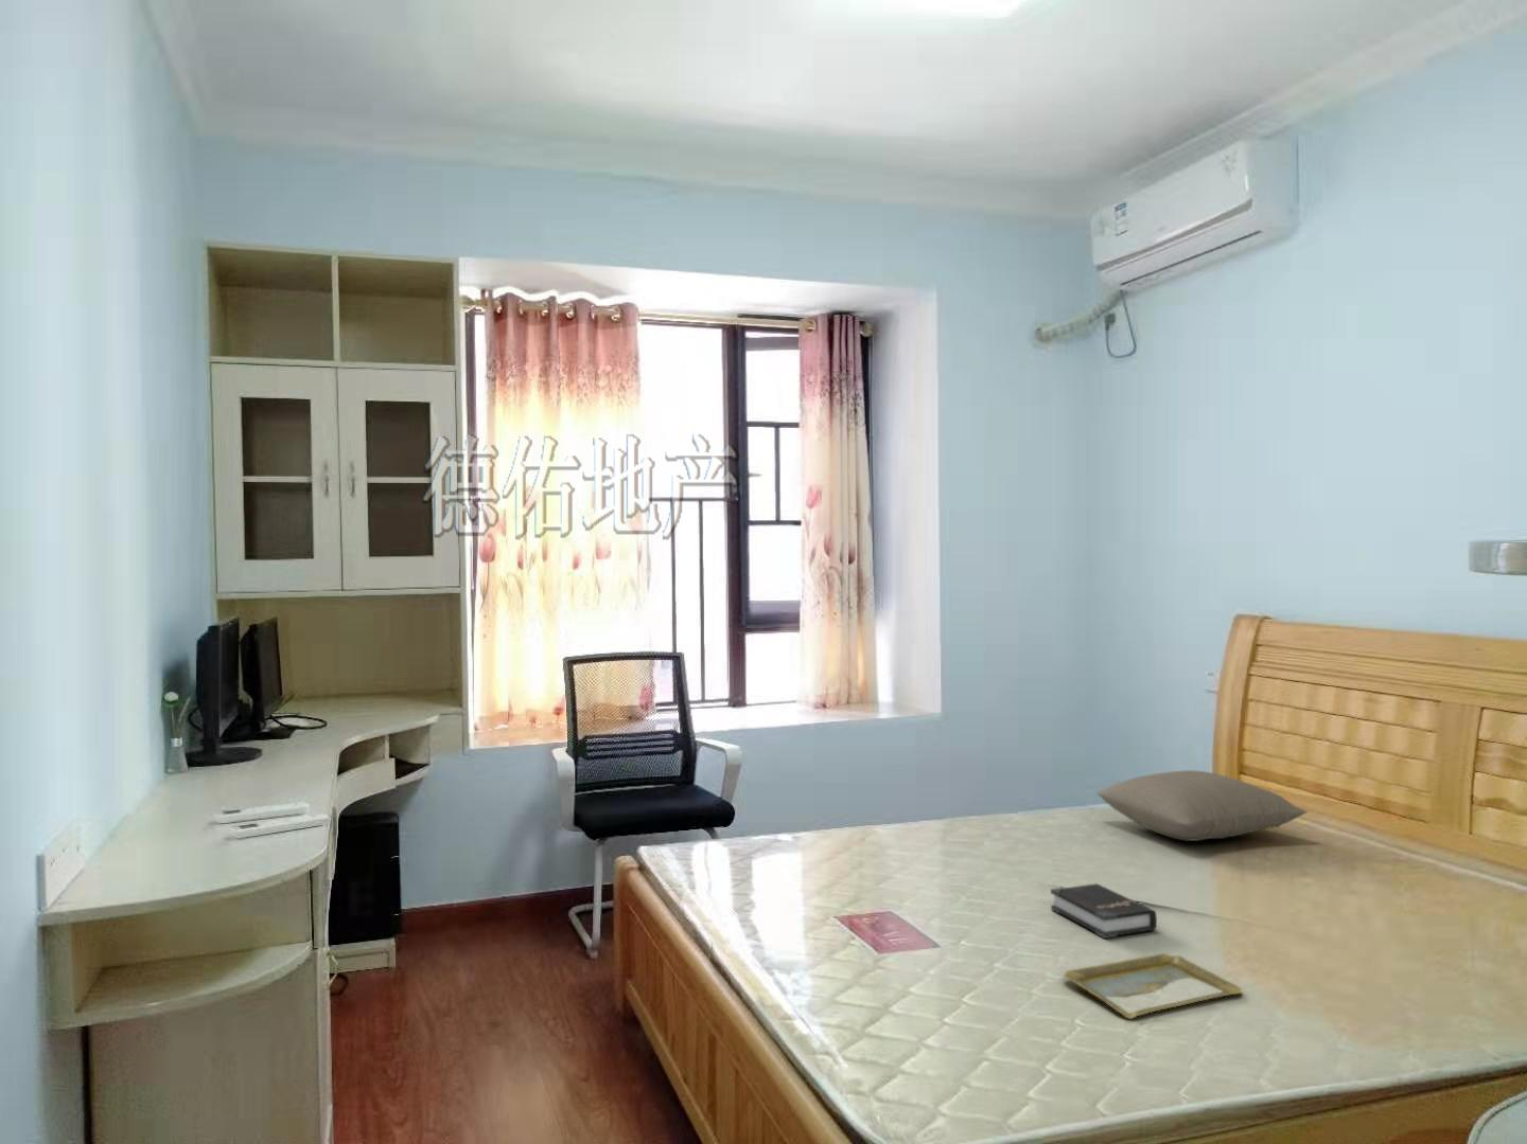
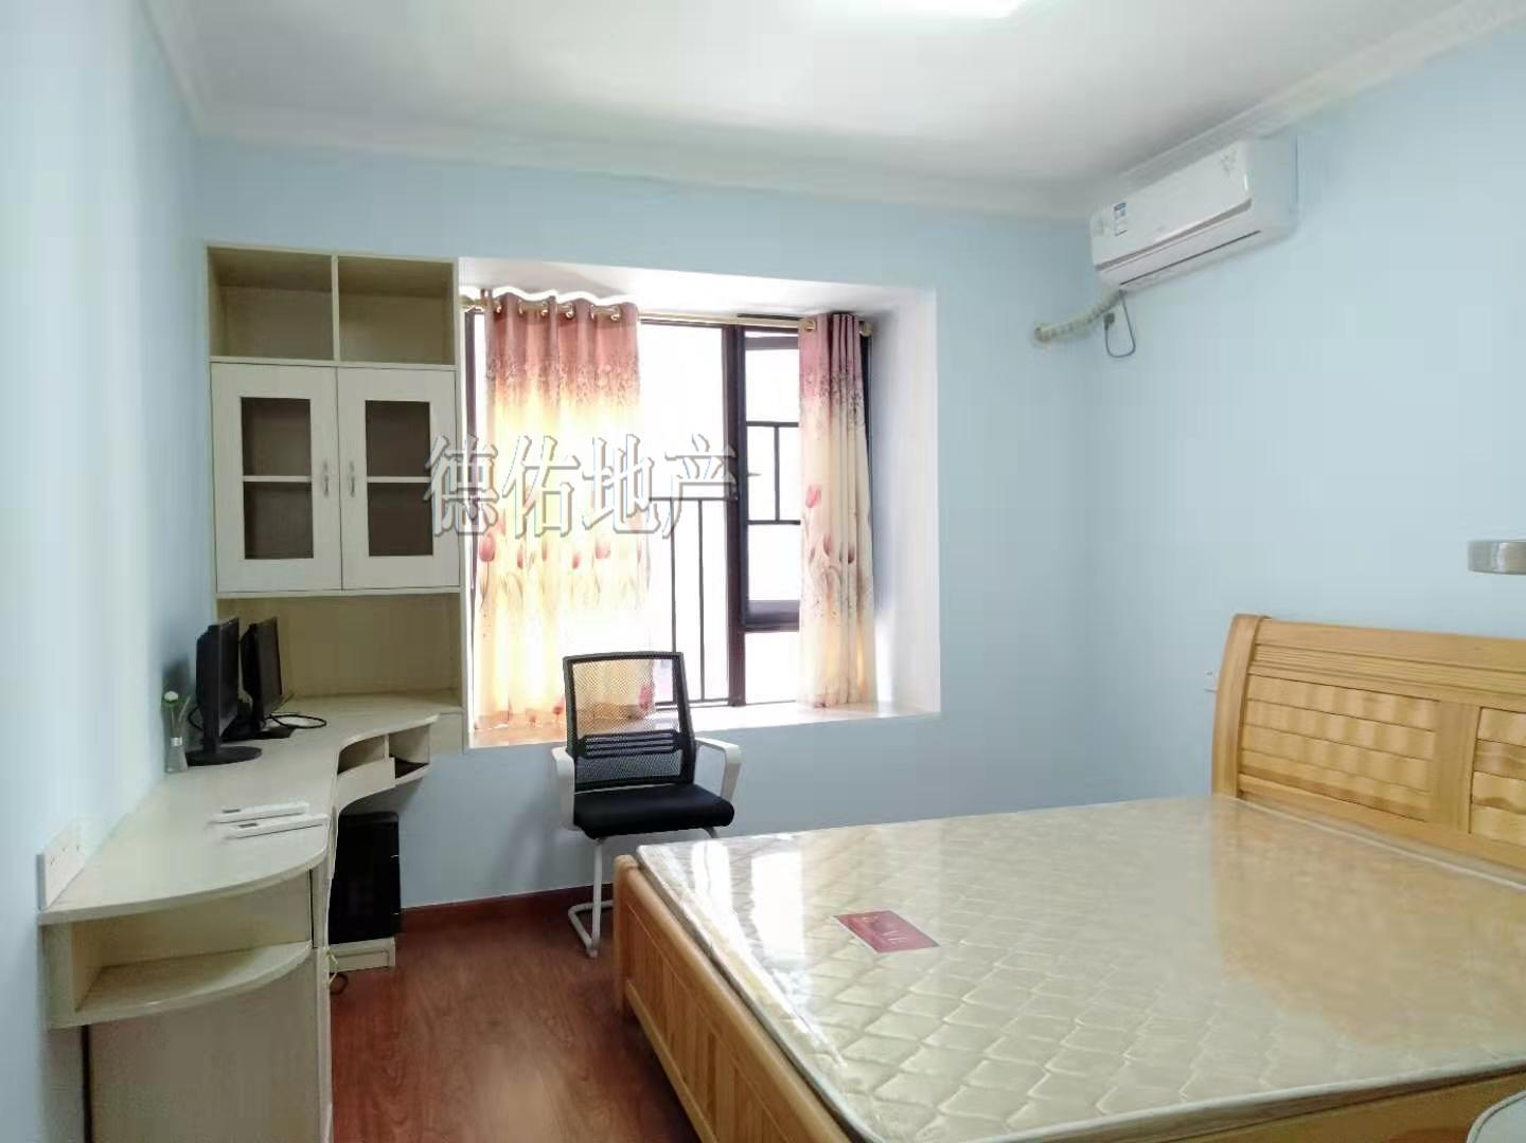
- tray [1063,952,1243,1020]
- pillow [1095,769,1308,842]
- hardback book [1050,882,1158,940]
